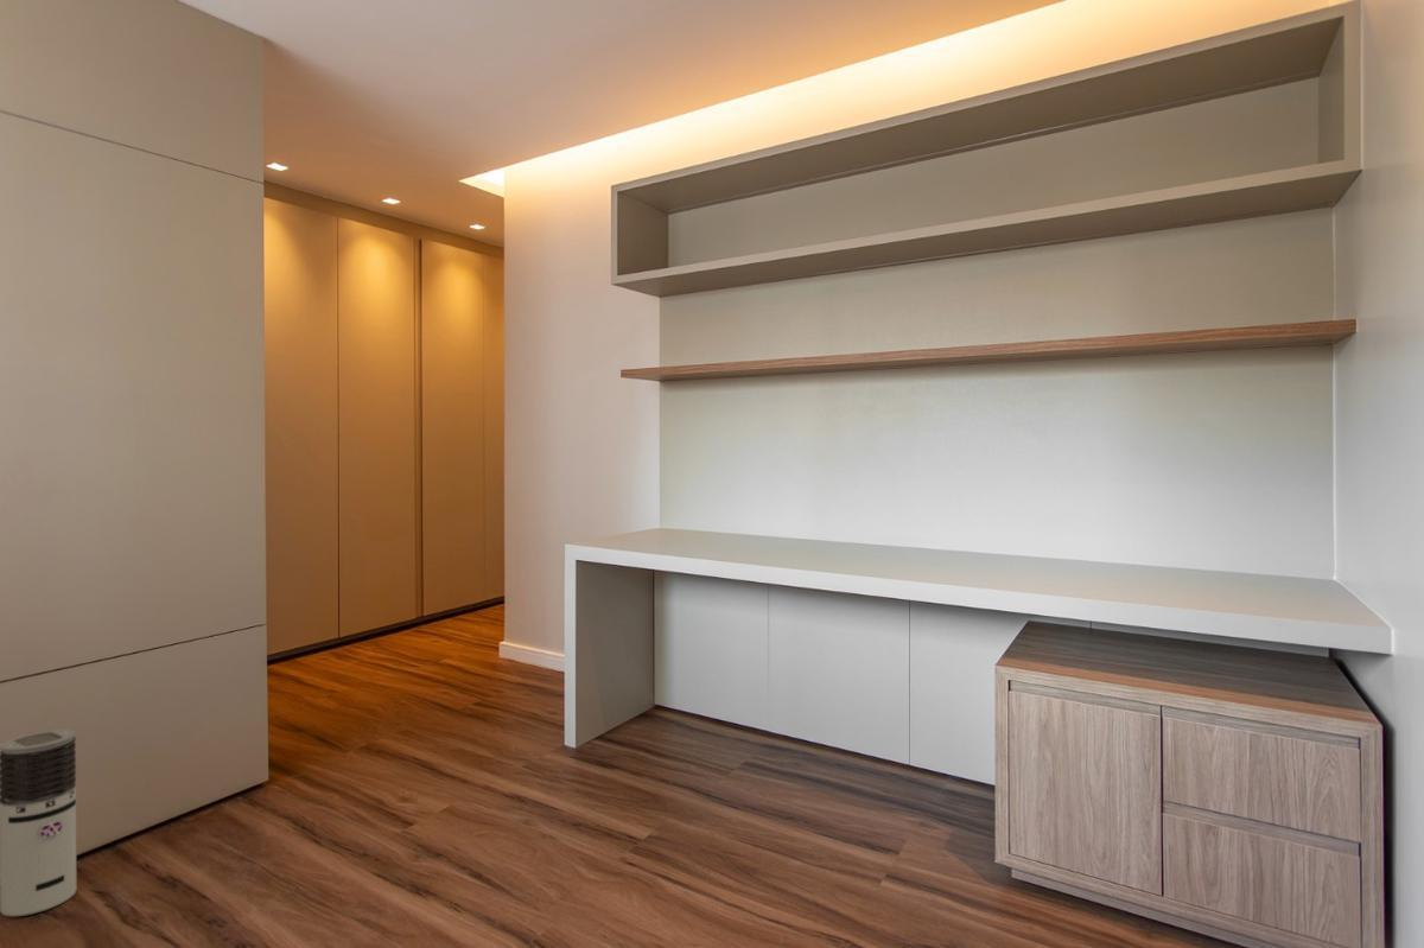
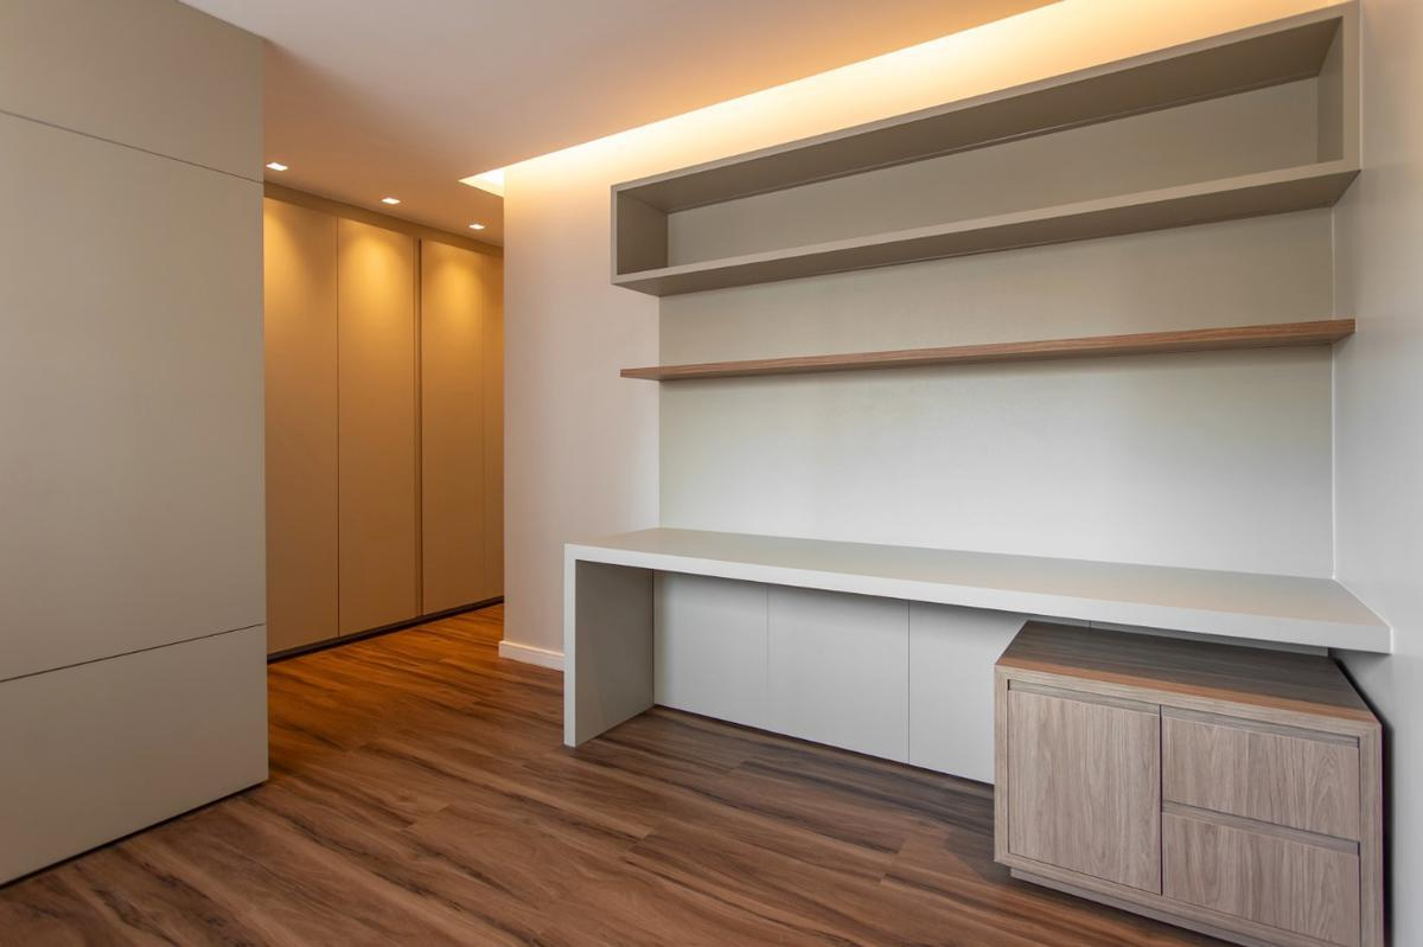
- air purifier [0,729,77,917]
